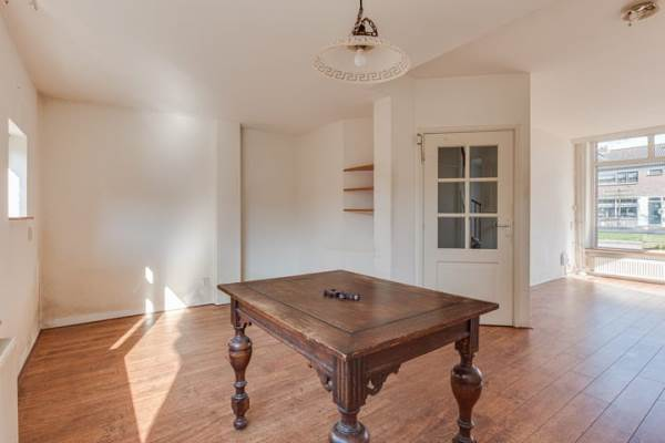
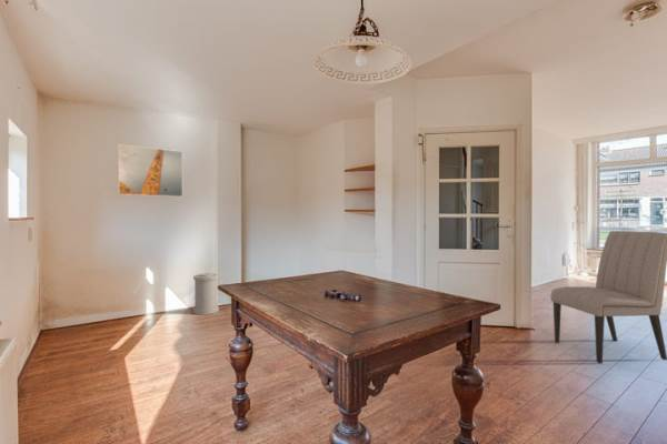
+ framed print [118,143,183,198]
+ chair [549,230,667,364]
+ trash can [192,272,220,315]
